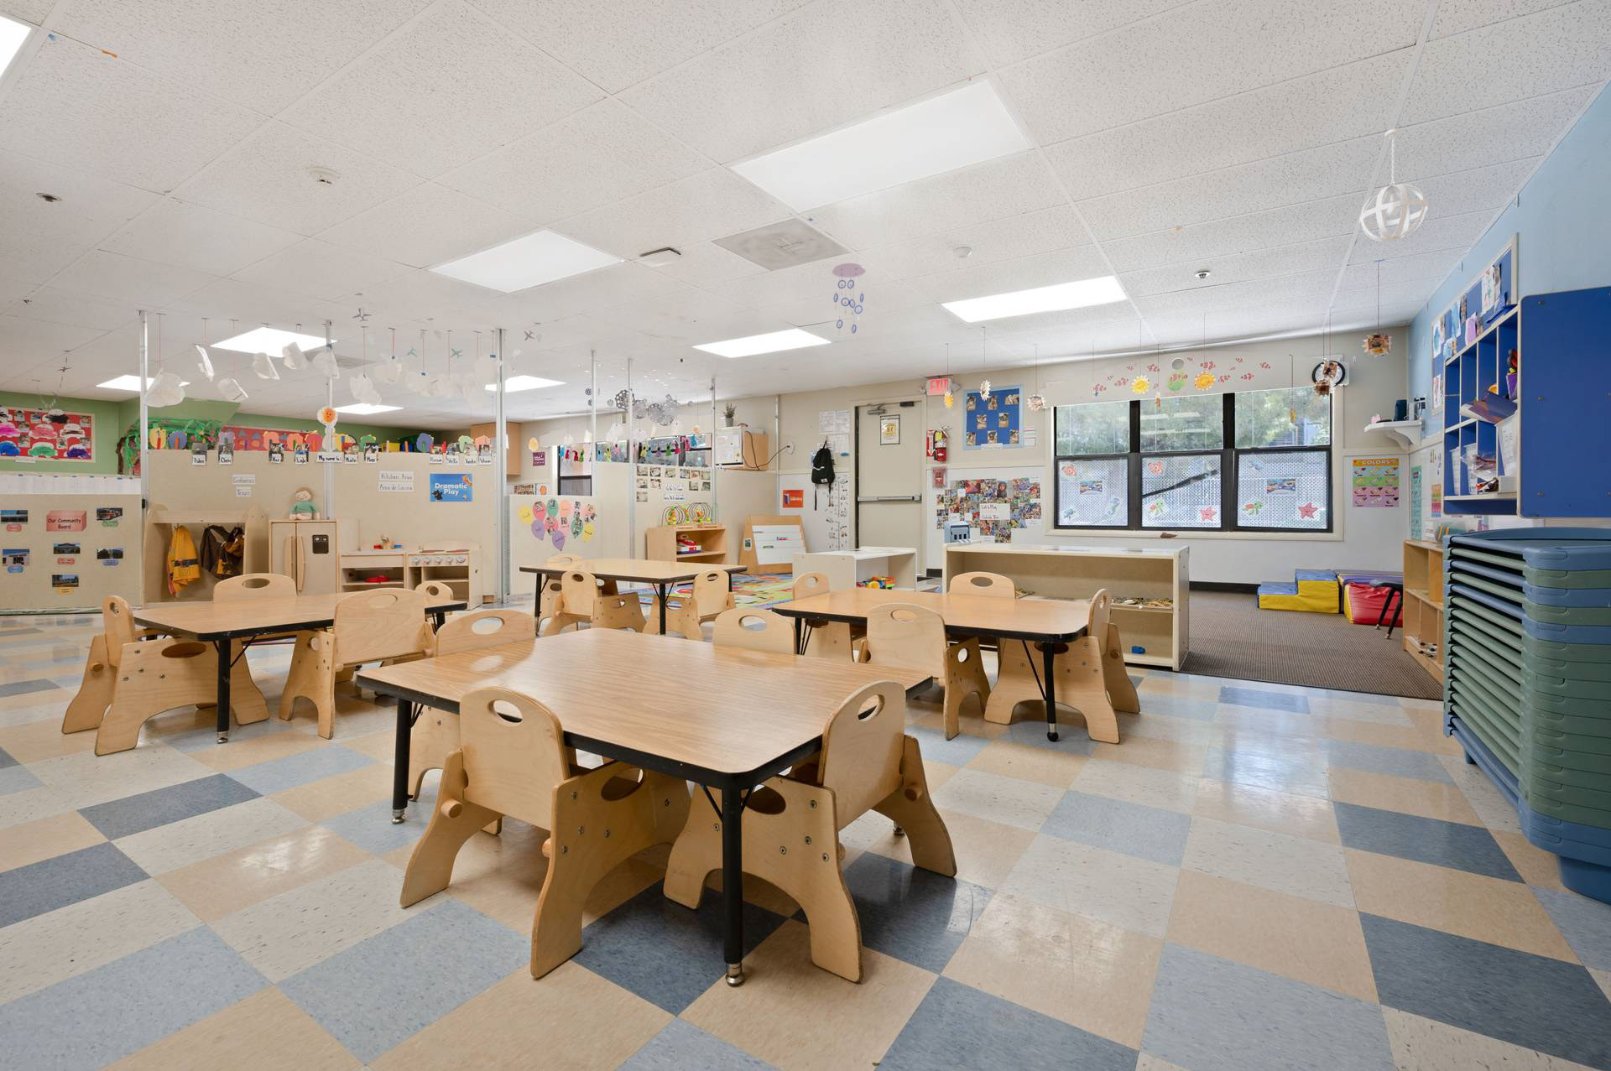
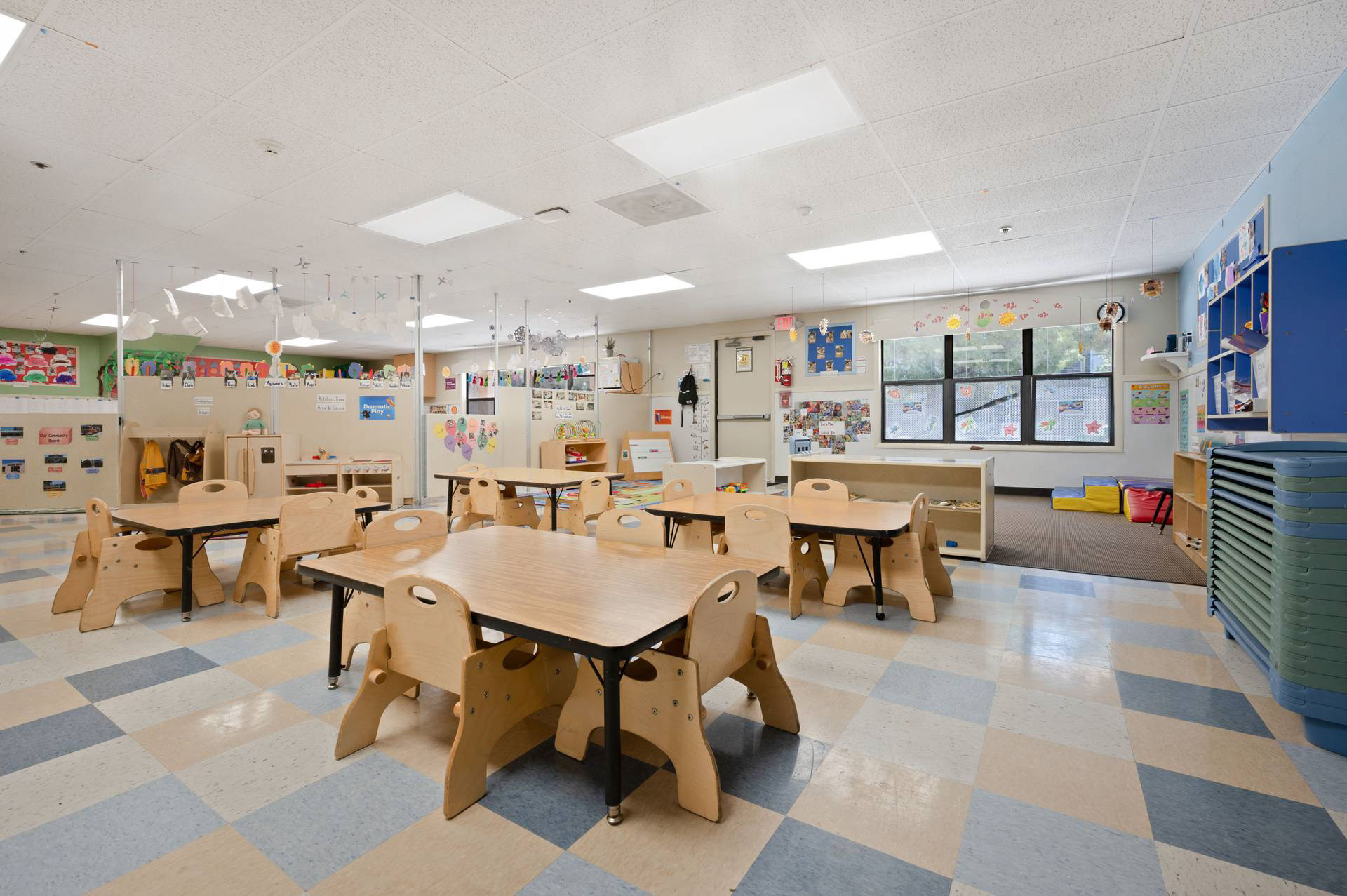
- pendant light [1359,128,1429,243]
- ceiling mobile [831,263,867,342]
